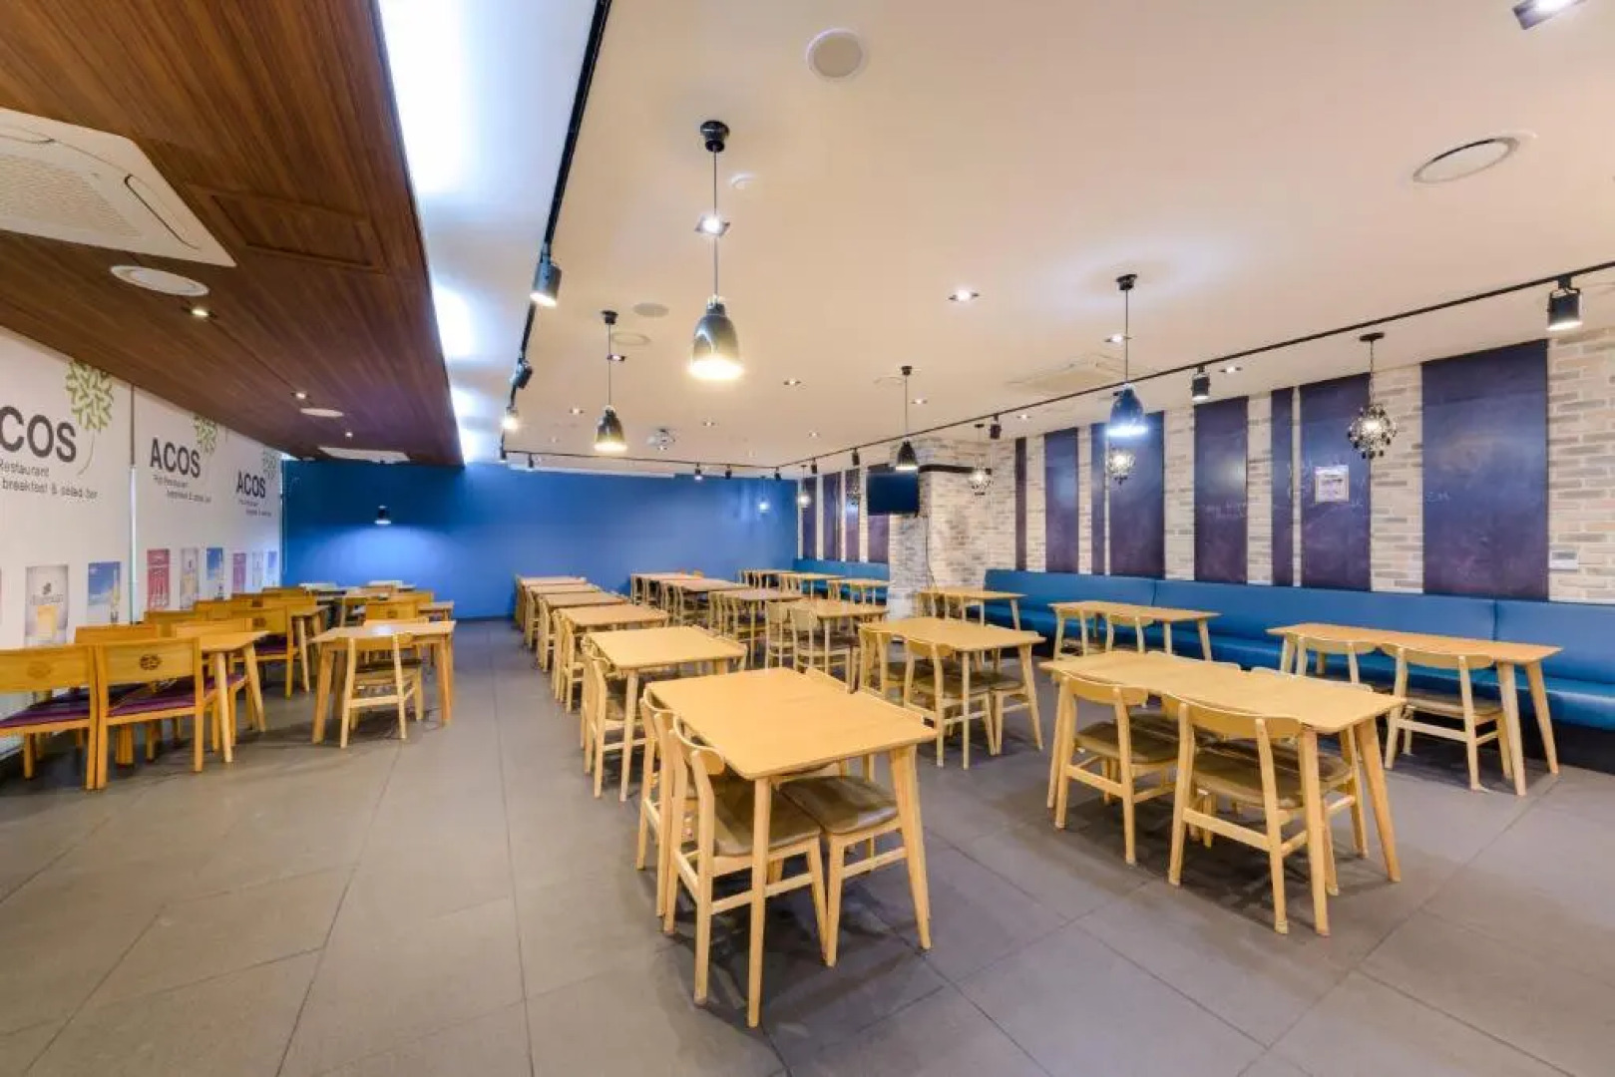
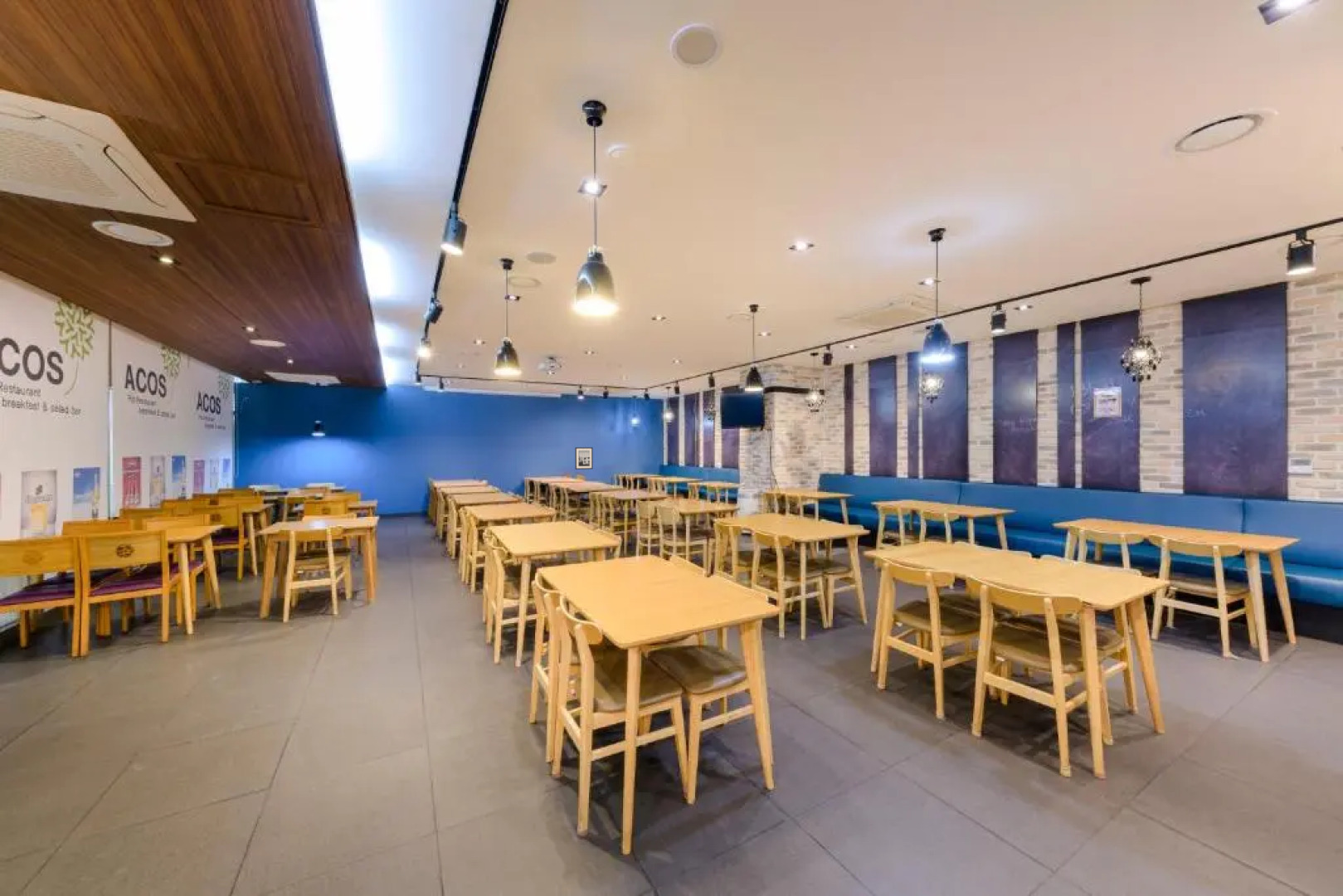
+ wall art [574,446,594,470]
